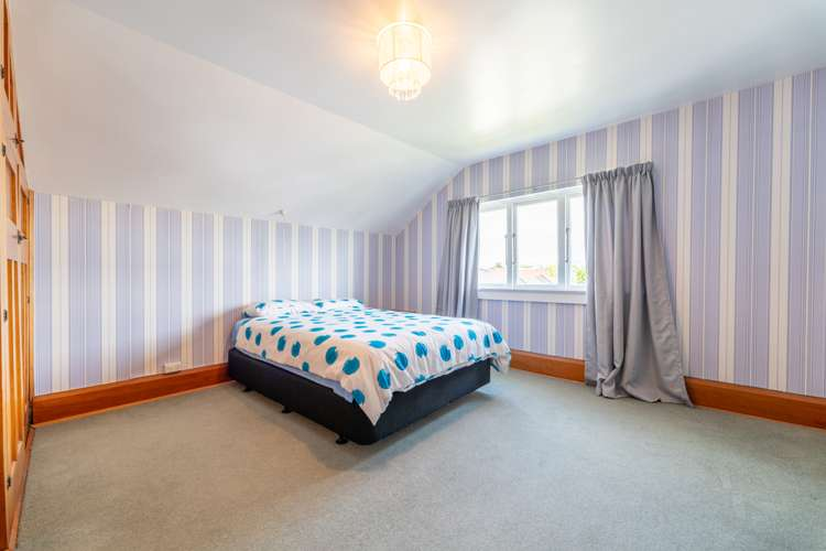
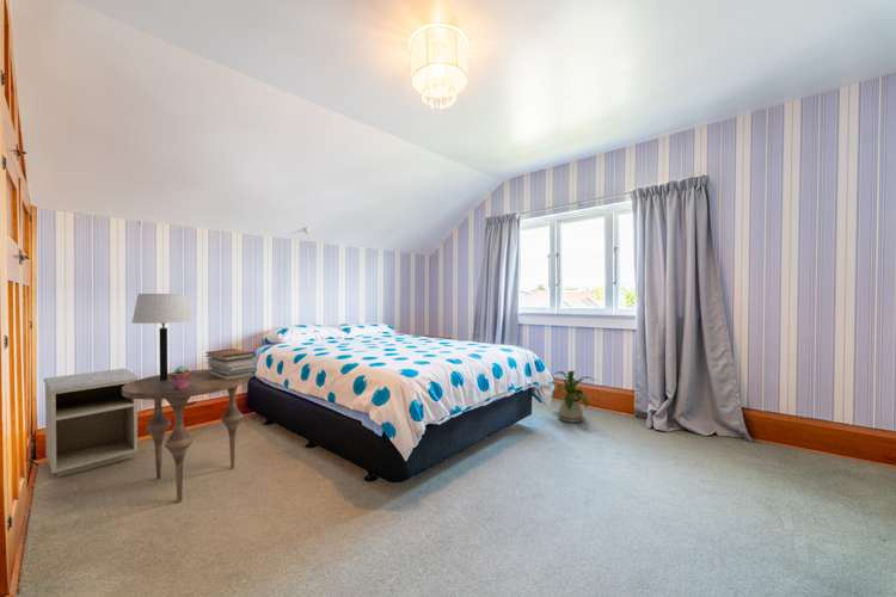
+ potted succulent [170,365,191,389]
+ house plant [550,370,597,424]
+ nightstand [43,368,140,478]
+ side table [122,368,251,504]
+ table lamp [131,293,194,381]
+ book stack [204,347,257,380]
